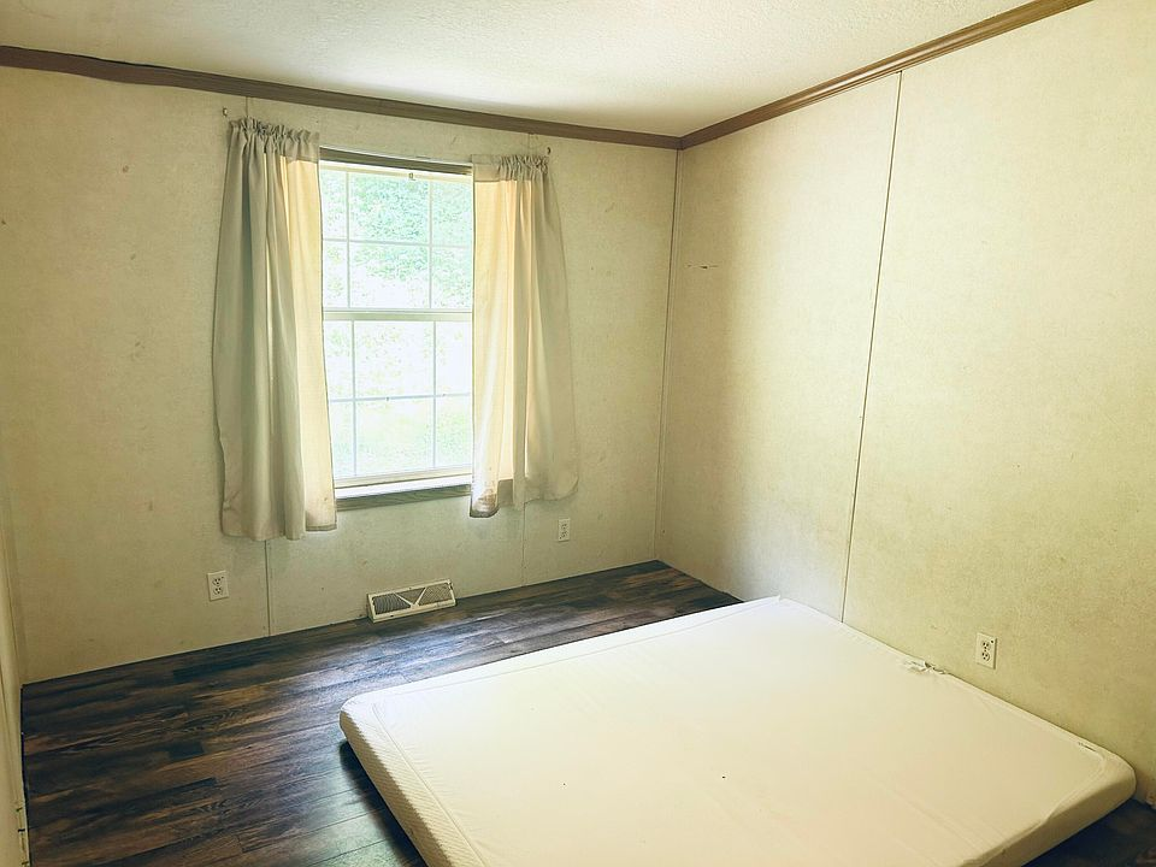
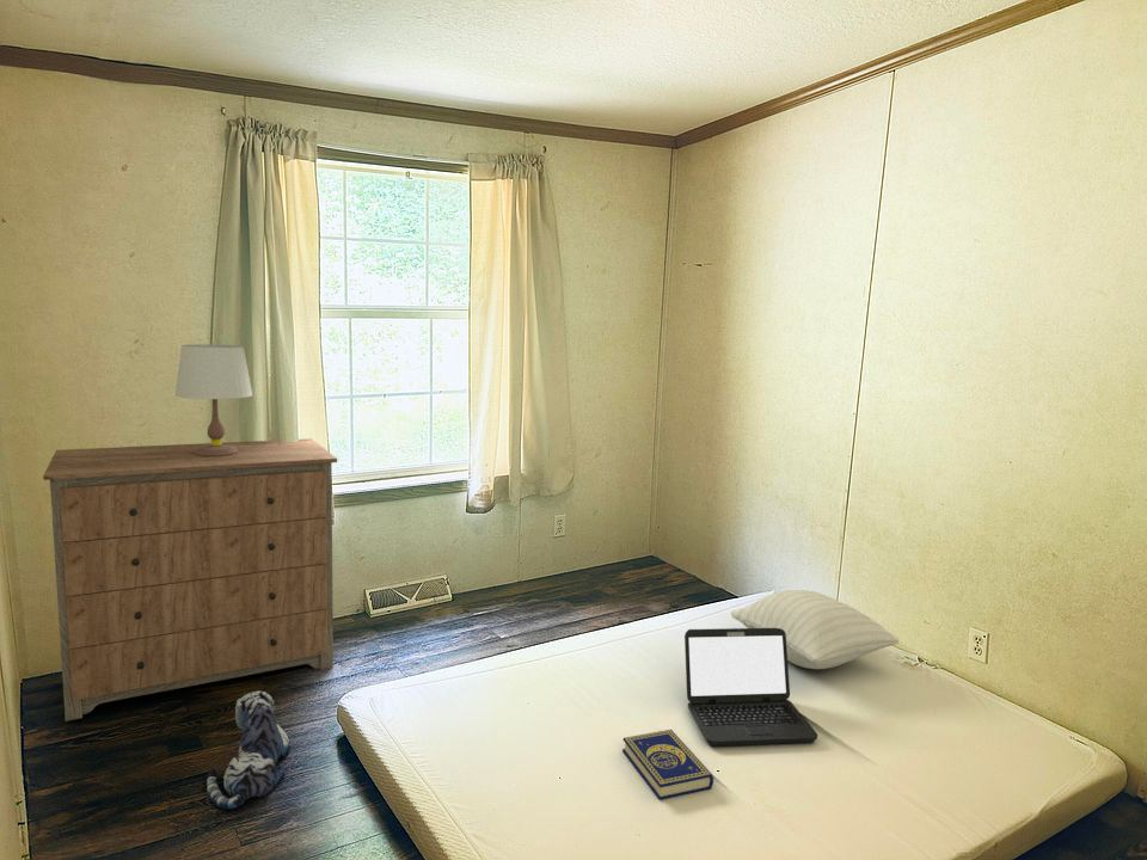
+ pillow [730,589,900,670]
+ plush toy [206,689,292,811]
+ table lamp [174,344,253,456]
+ dresser [42,437,338,723]
+ book [621,729,714,800]
+ laptop [683,627,818,748]
